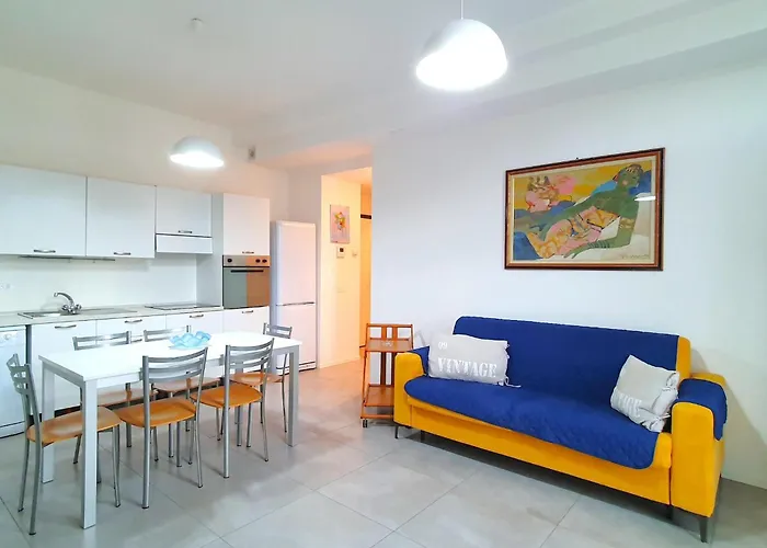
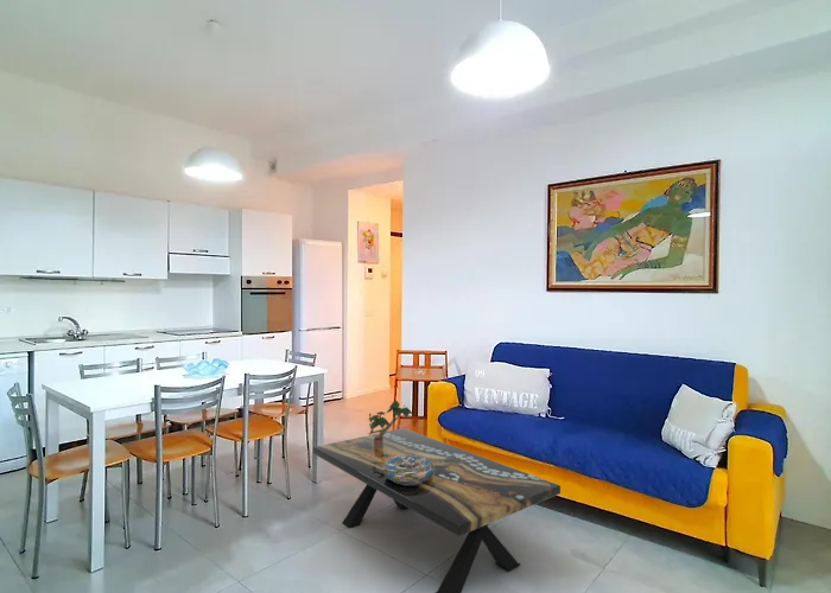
+ coffee table [312,427,562,593]
+ decorative bowl [383,455,436,485]
+ potted plant [367,398,414,448]
